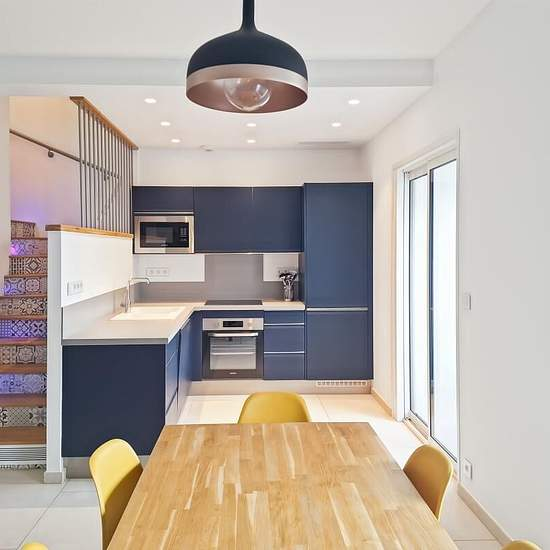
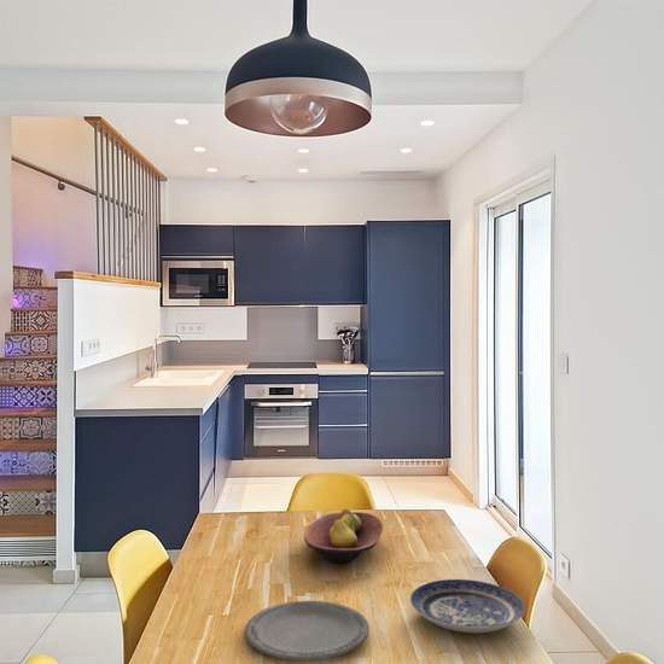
+ plate [409,578,526,634]
+ fruit bowl [303,508,384,565]
+ plate [244,600,369,662]
